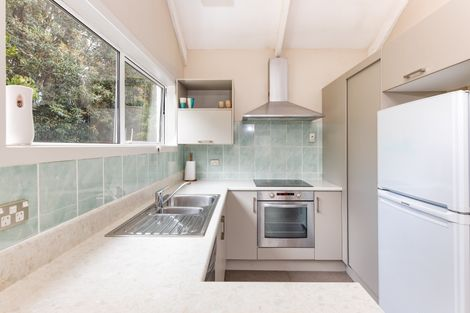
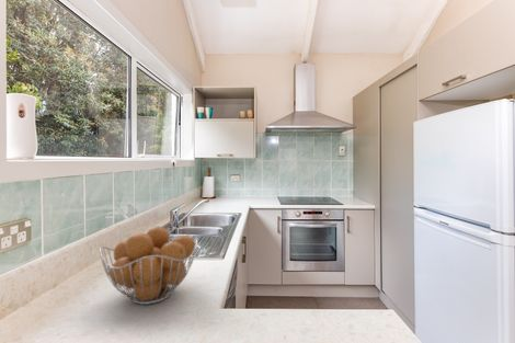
+ fruit basket [99,225,198,306]
